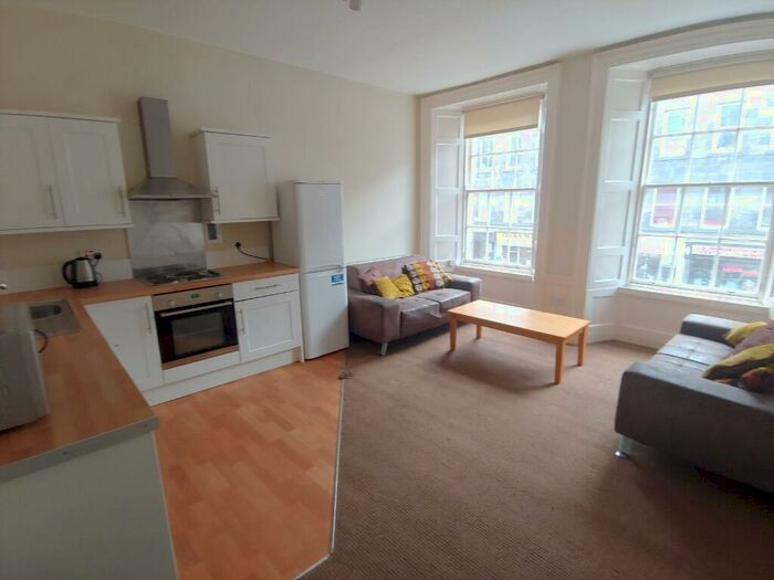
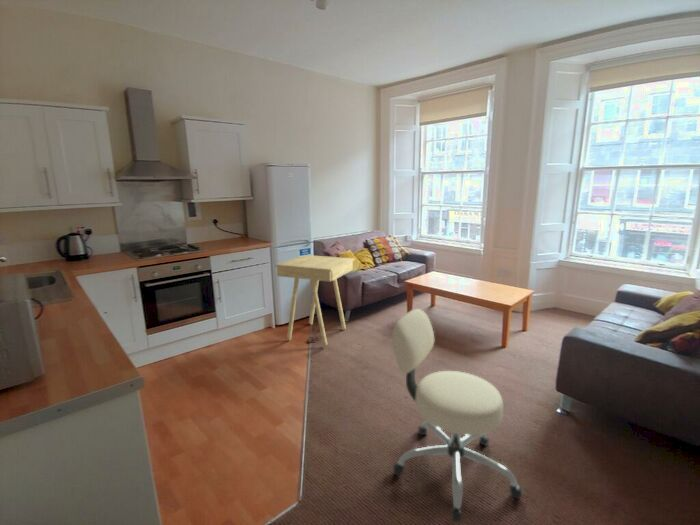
+ side table [274,254,356,348]
+ chair [391,308,523,524]
